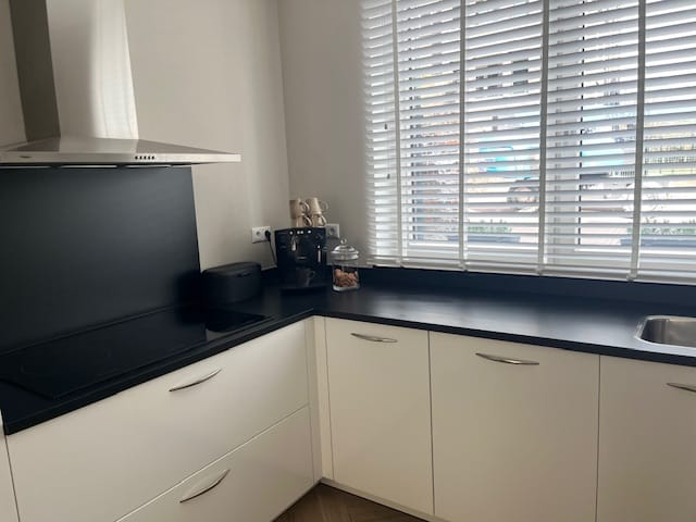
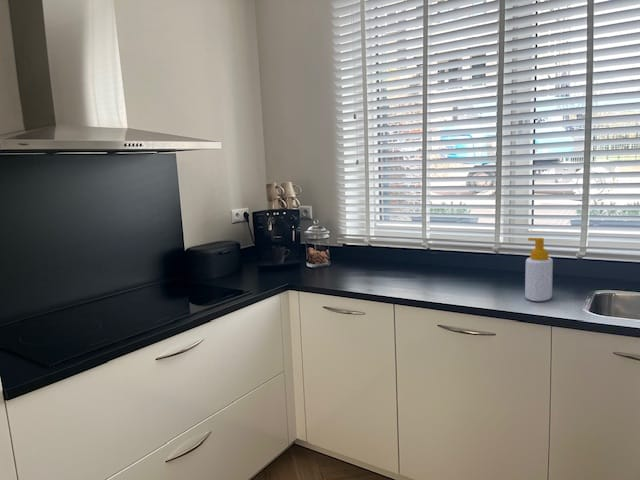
+ soap bottle [524,237,554,302]
